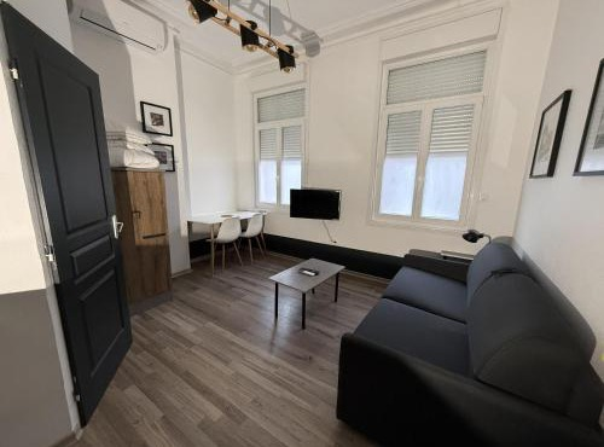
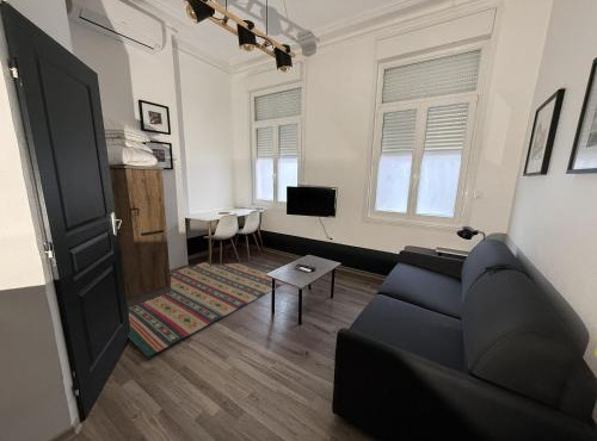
+ rug [127,259,284,359]
